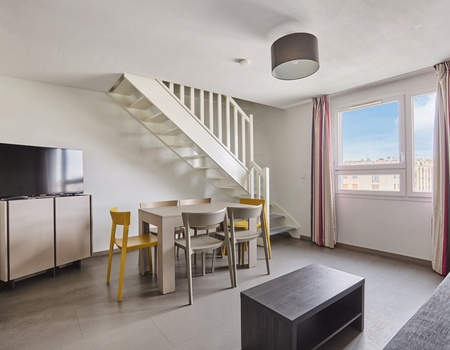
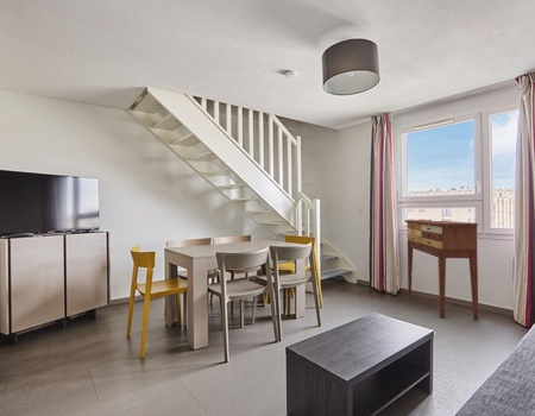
+ console table [404,219,479,321]
